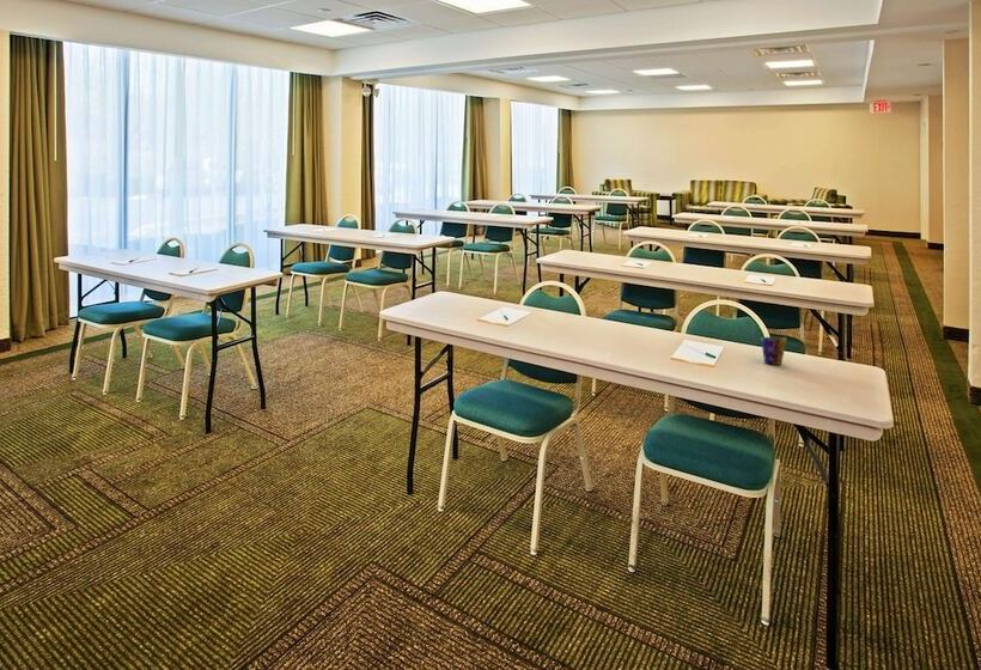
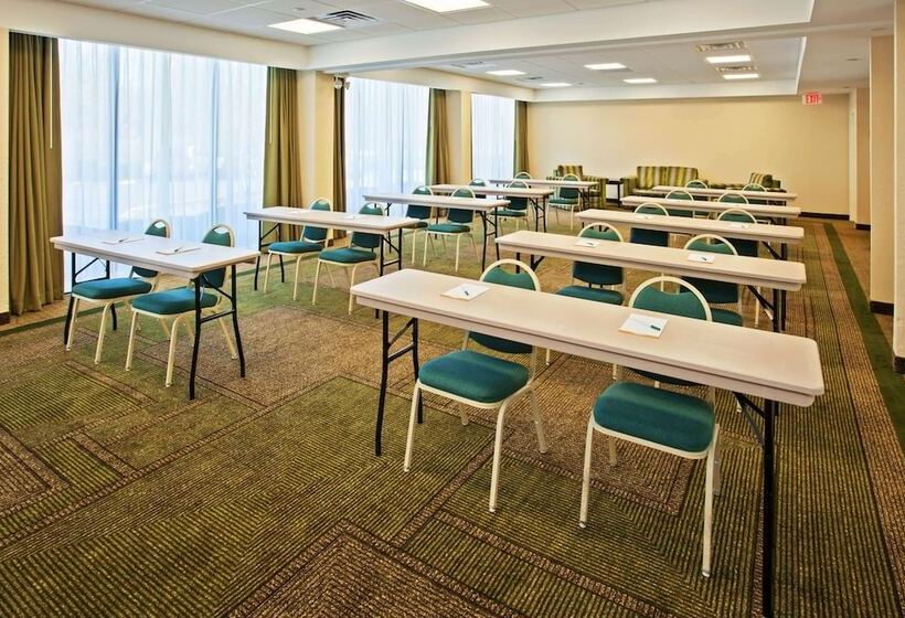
- cup [760,336,787,366]
